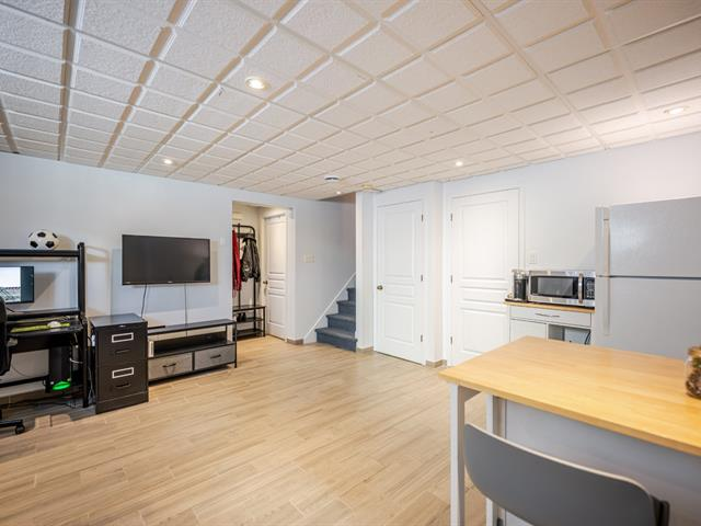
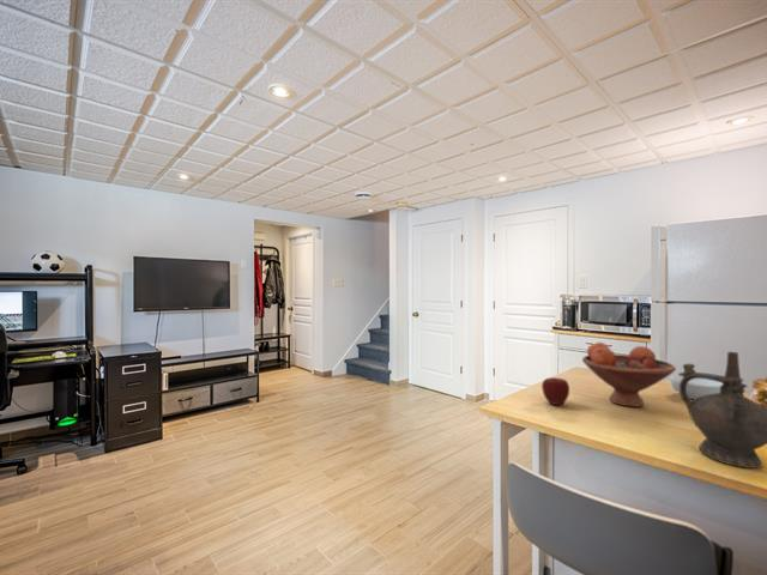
+ cereal bowl [669,374,723,400]
+ apple [540,376,570,406]
+ fruit bowl [581,341,677,408]
+ ceremonial vessel [677,351,767,468]
